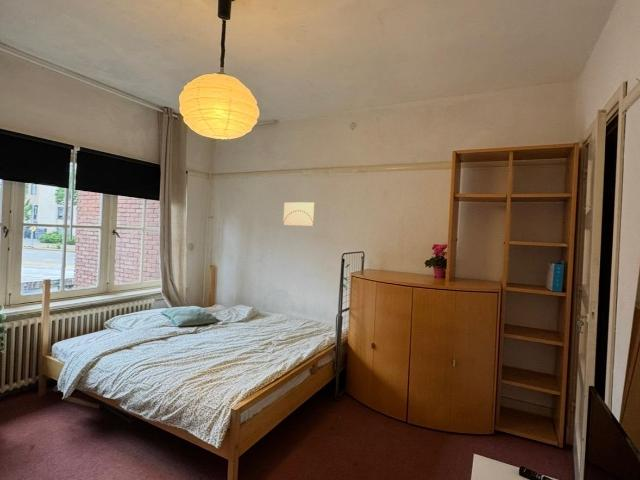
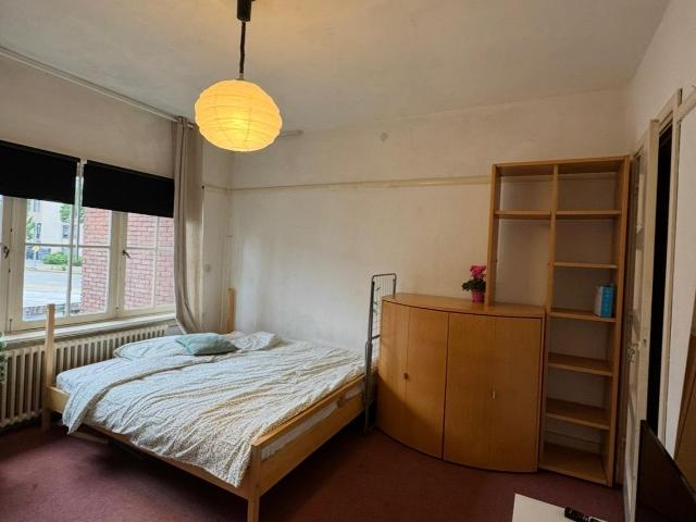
- wall art [282,201,316,227]
